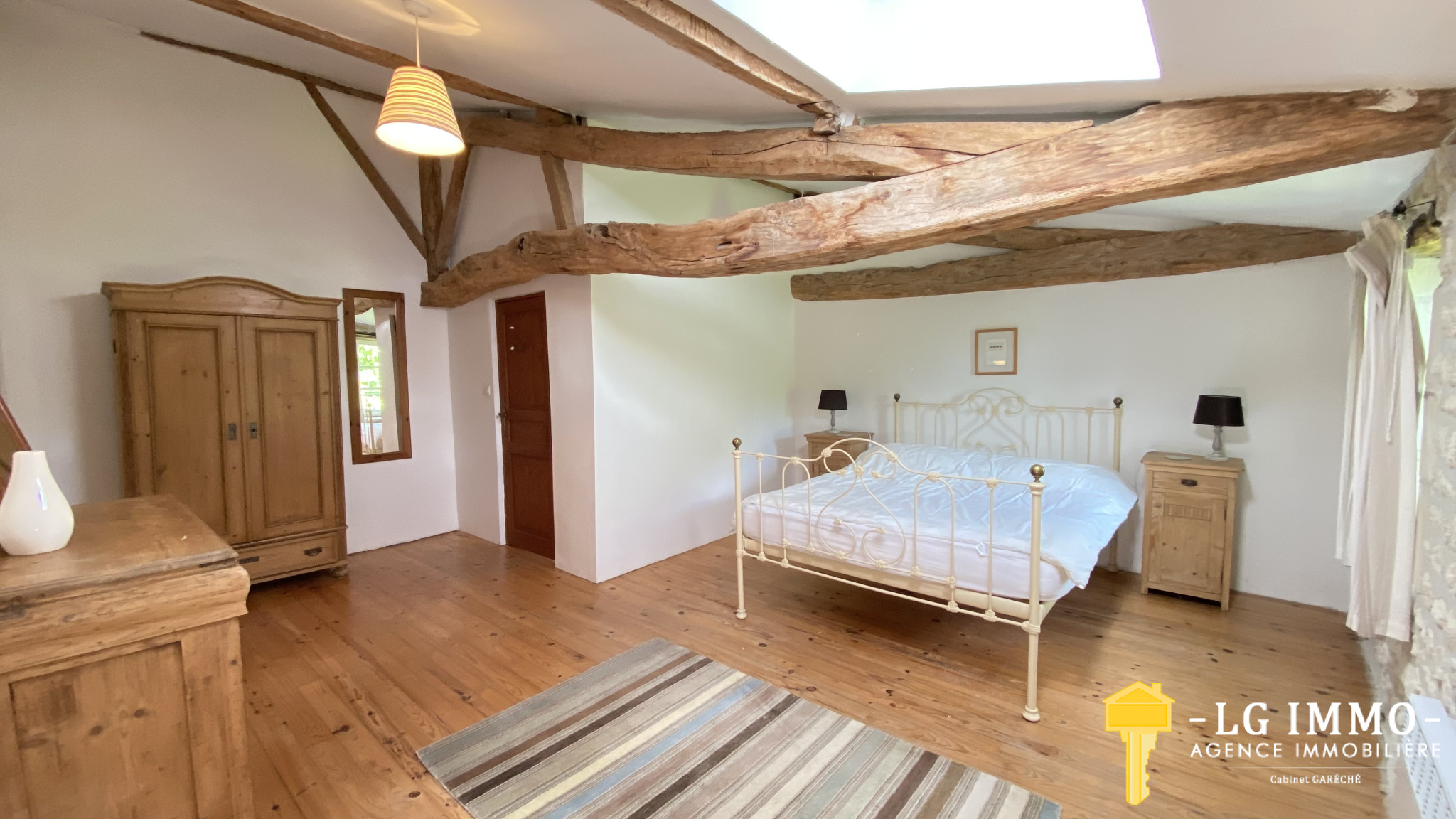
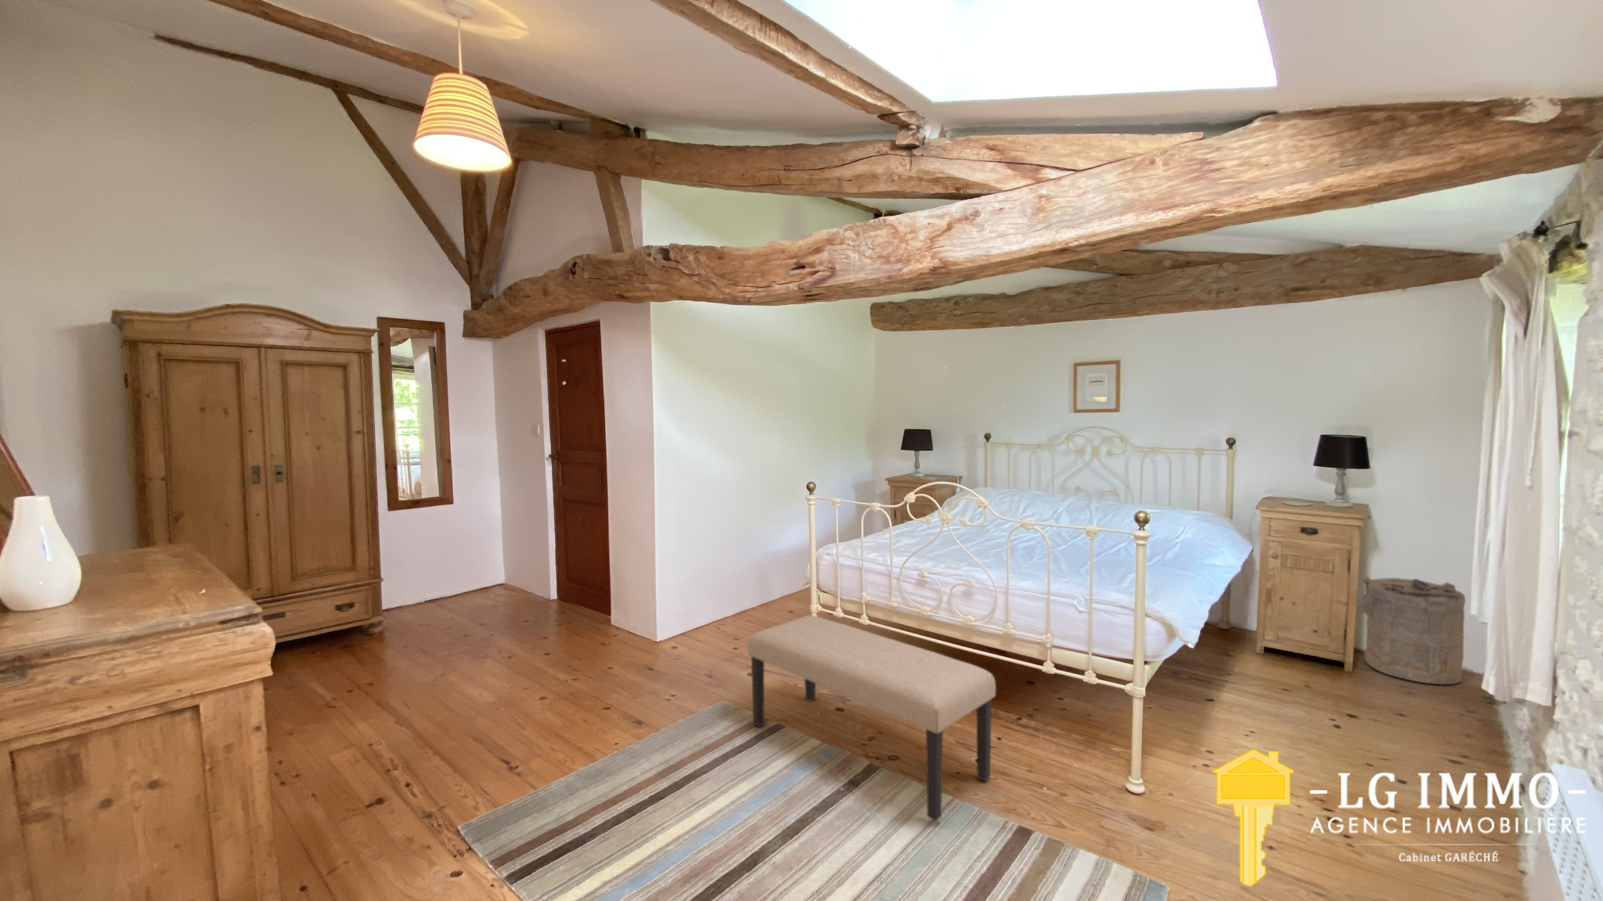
+ laundry hamper [1356,576,1466,685]
+ bench [748,615,996,822]
